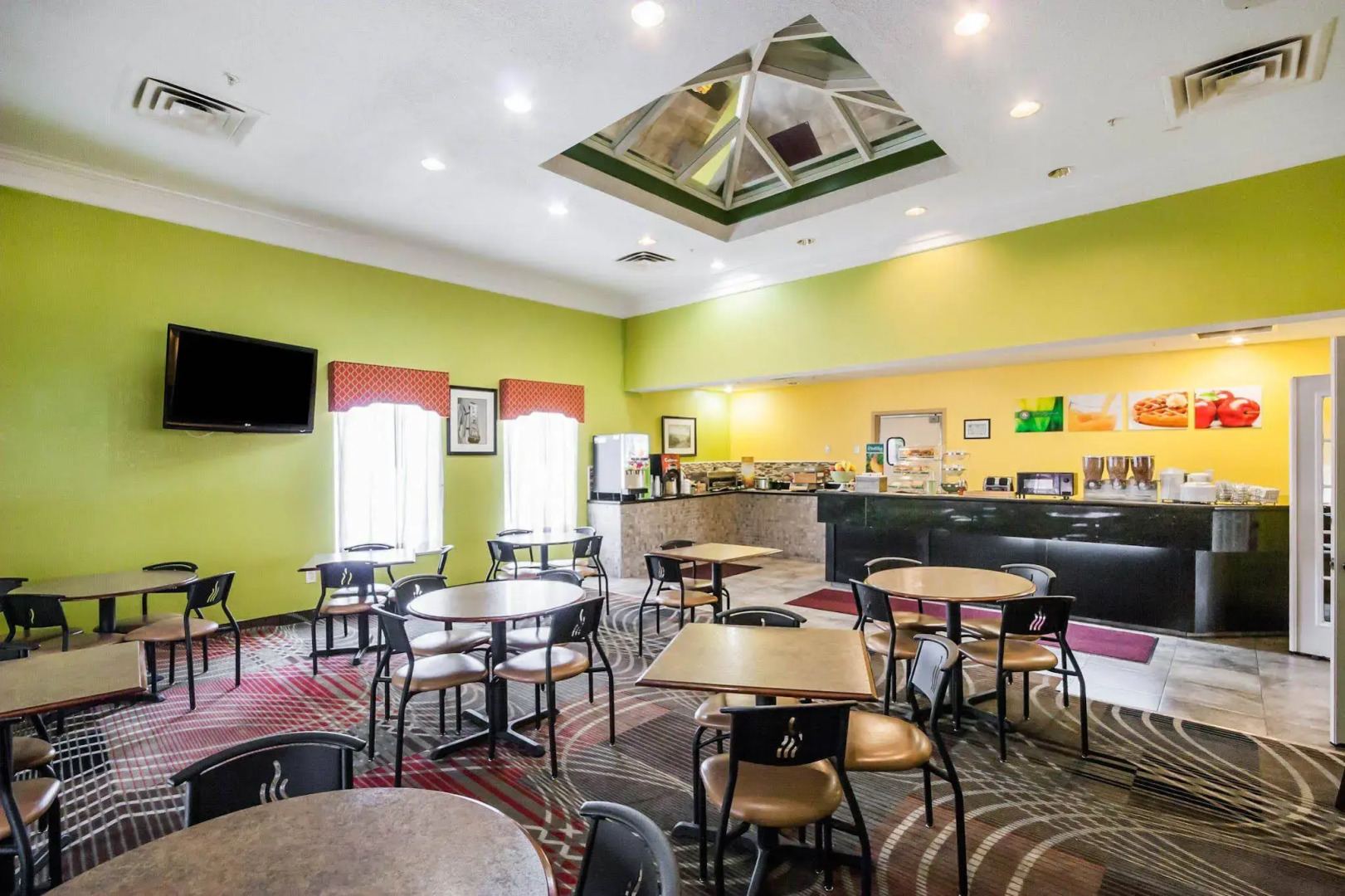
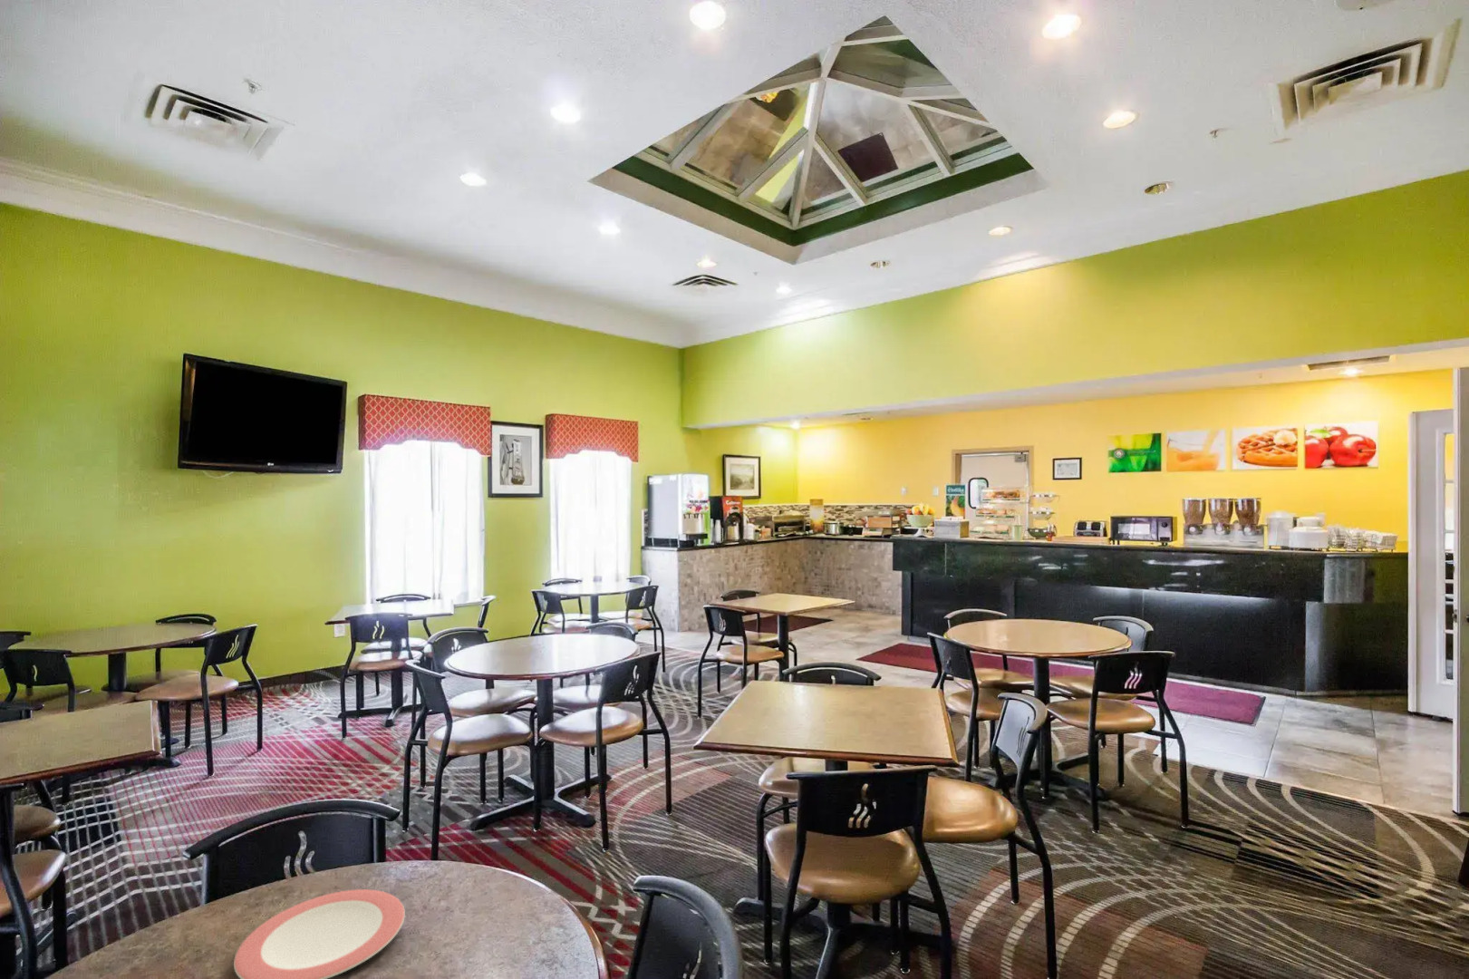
+ plate [233,888,406,979]
